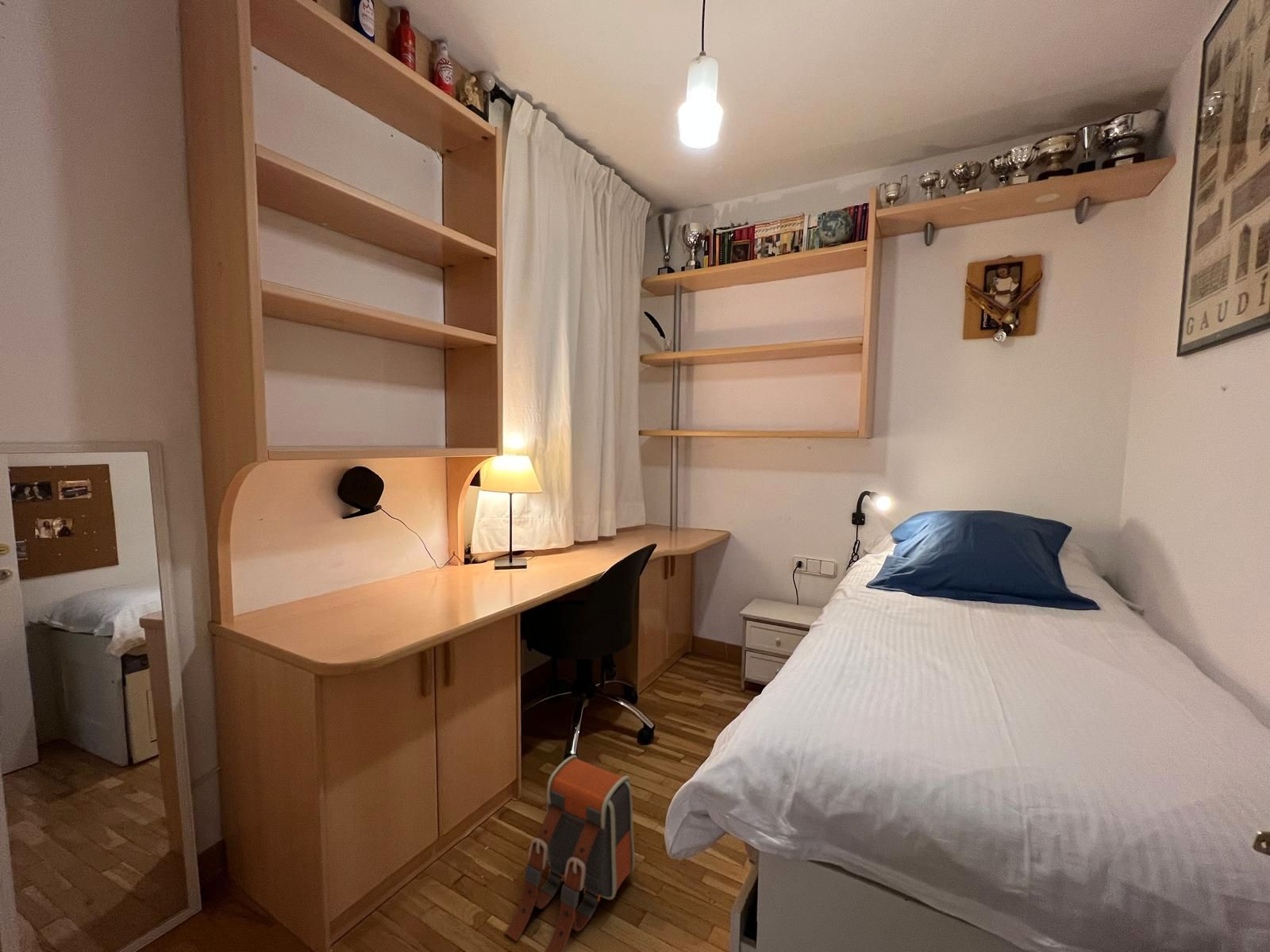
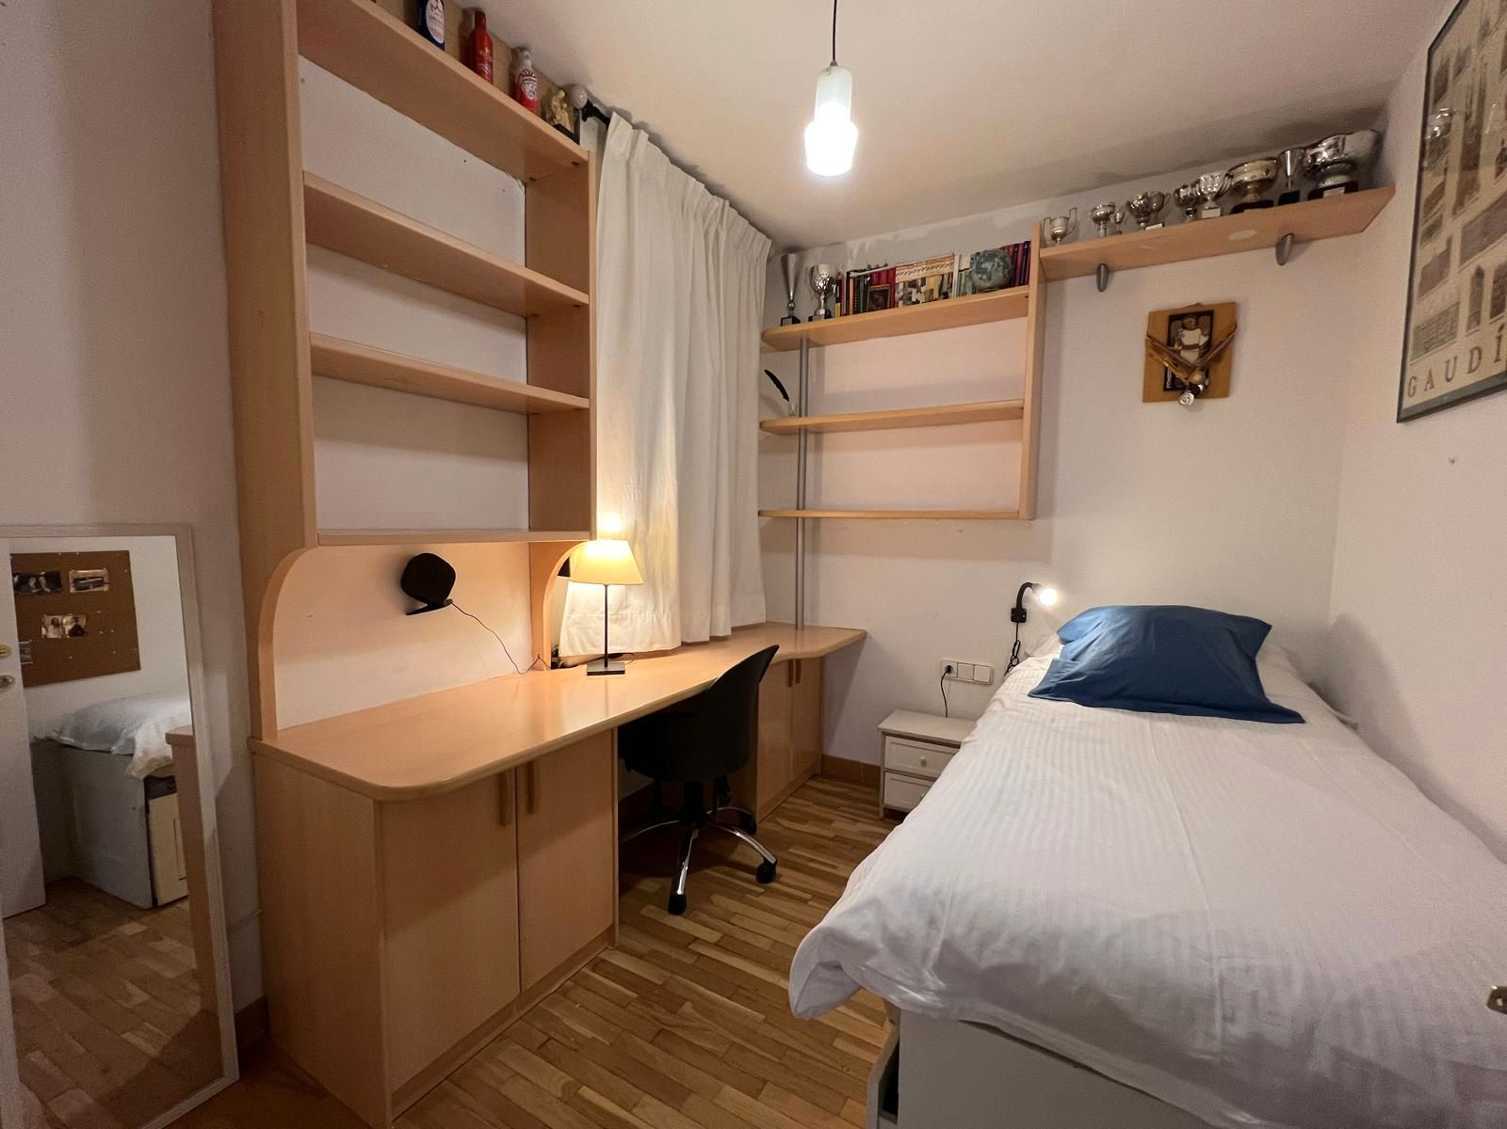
- backpack [503,754,635,952]
